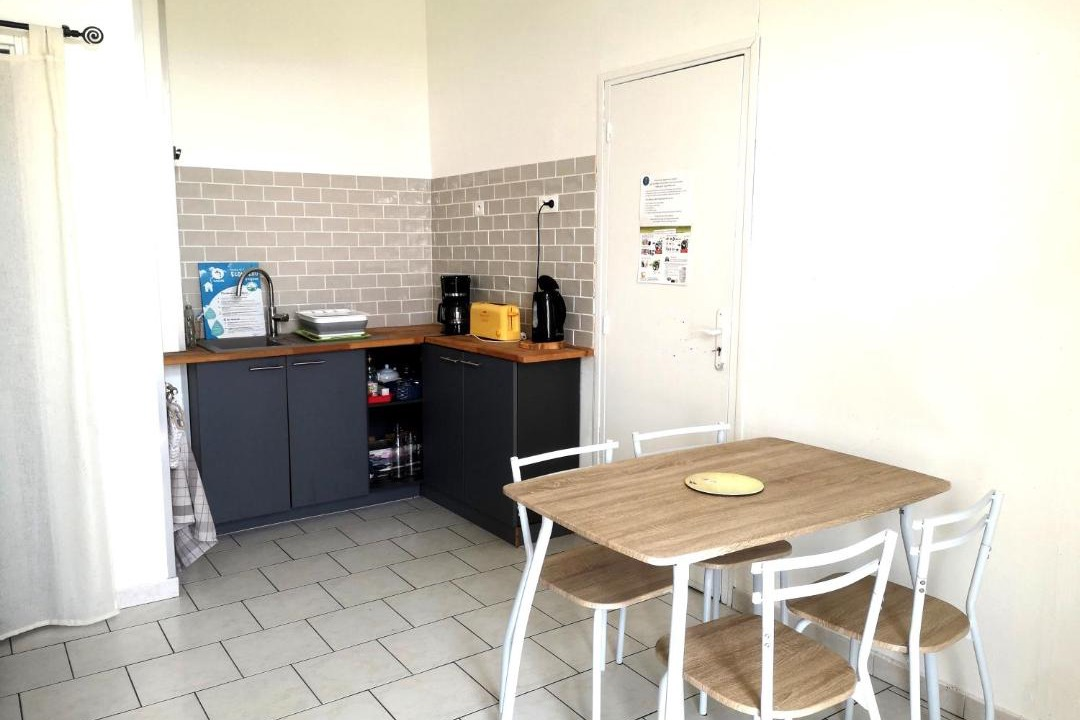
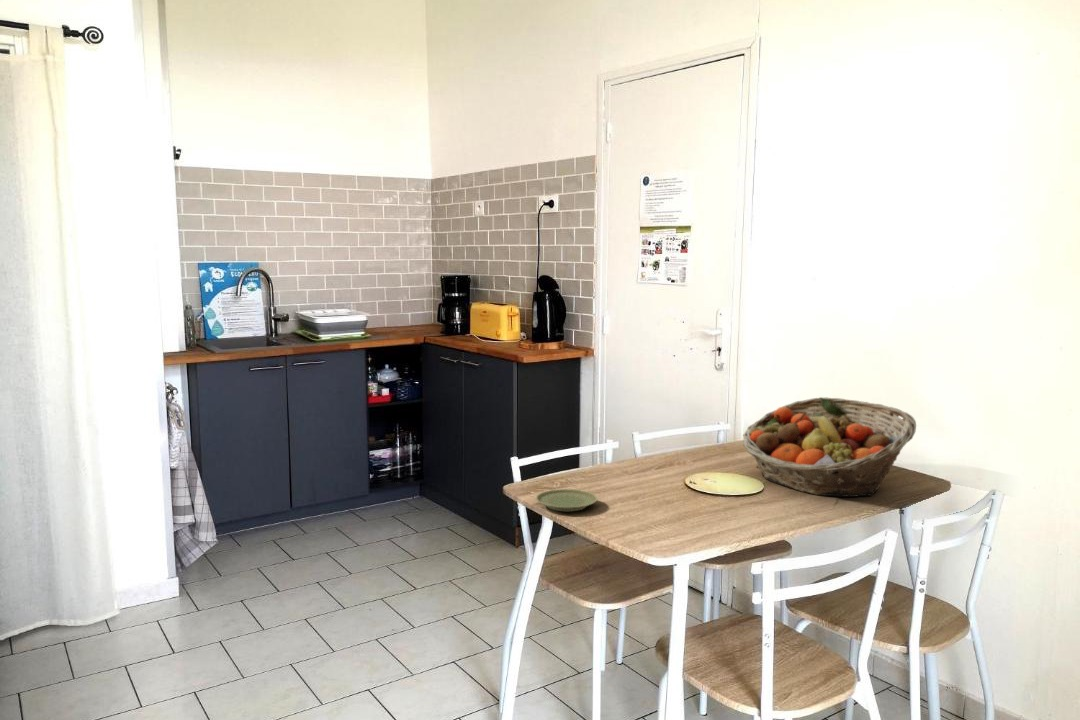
+ fruit basket [742,396,917,498]
+ plate [535,488,598,512]
